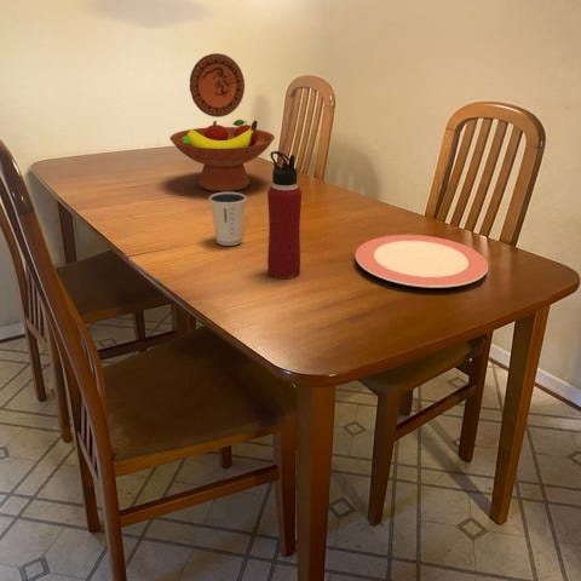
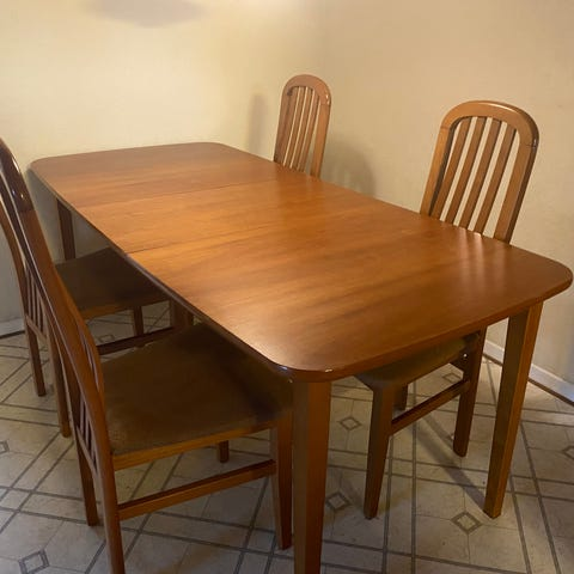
- water bottle [266,150,303,280]
- dixie cup [208,191,248,247]
- decorative plate [189,52,246,119]
- fruit bowl [169,119,276,192]
- plate [355,234,489,289]
